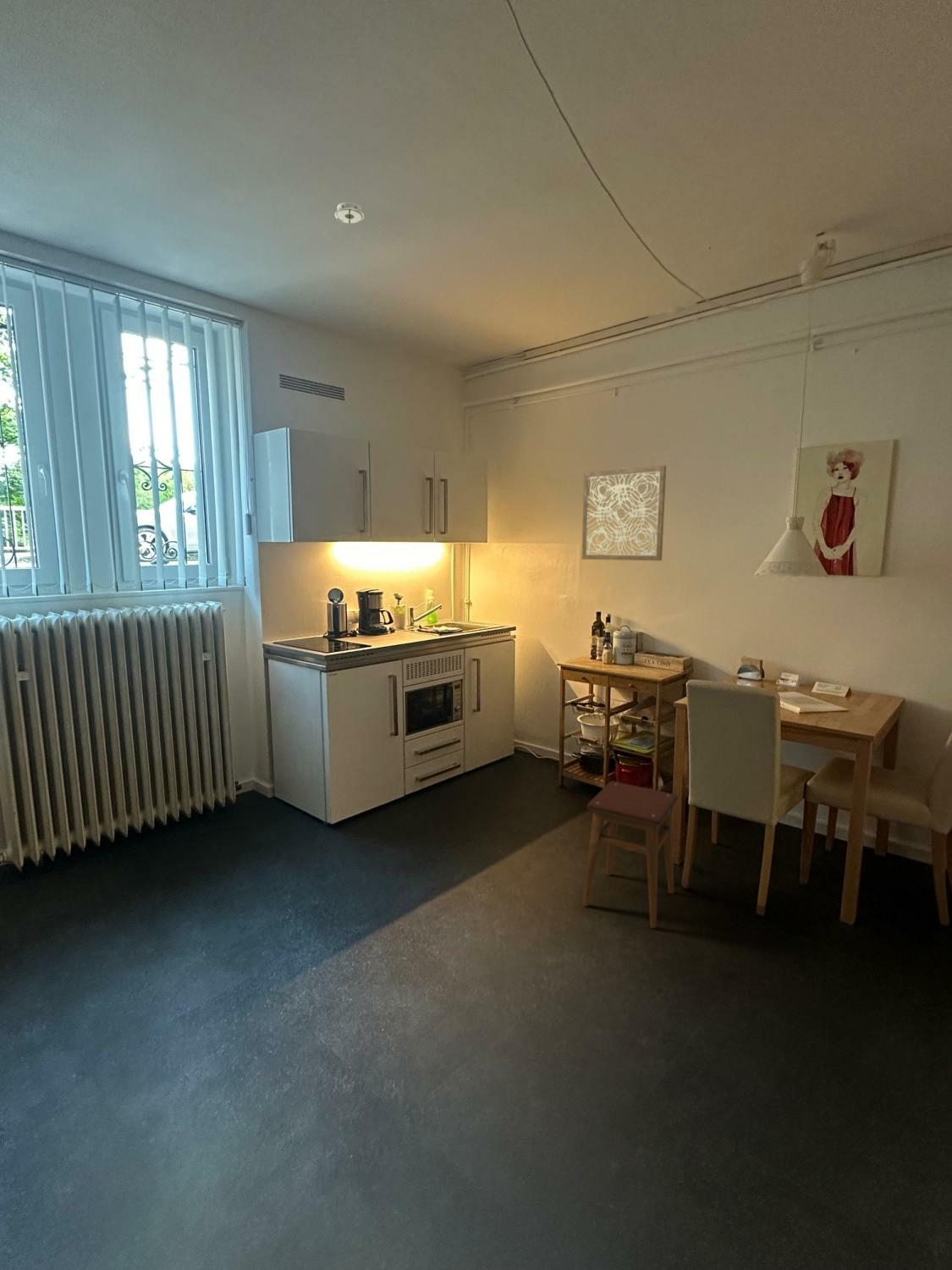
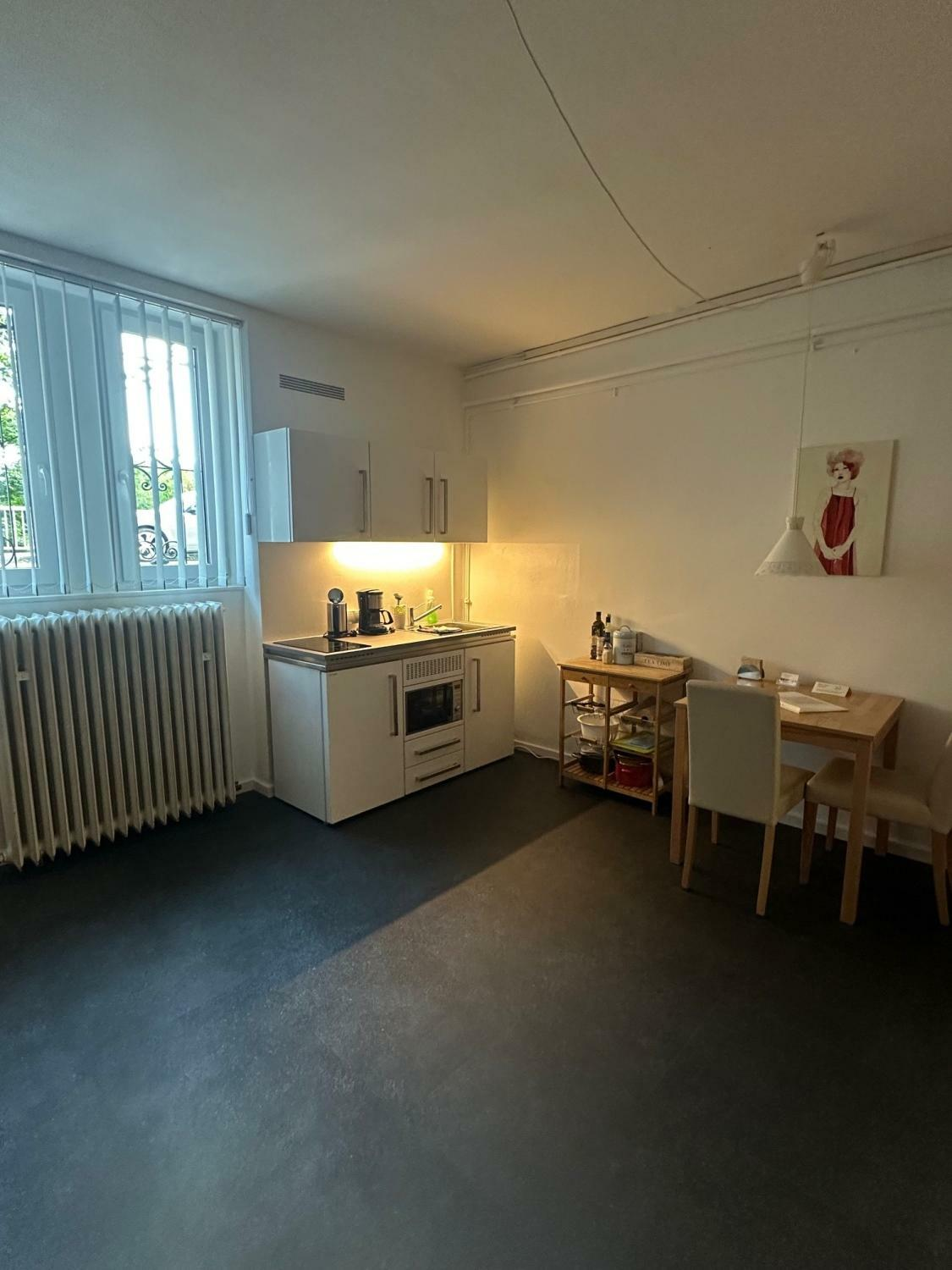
- stool [582,781,679,930]
- wall art [581,465,667,561]
- smoke detector [333,202,365,224]
